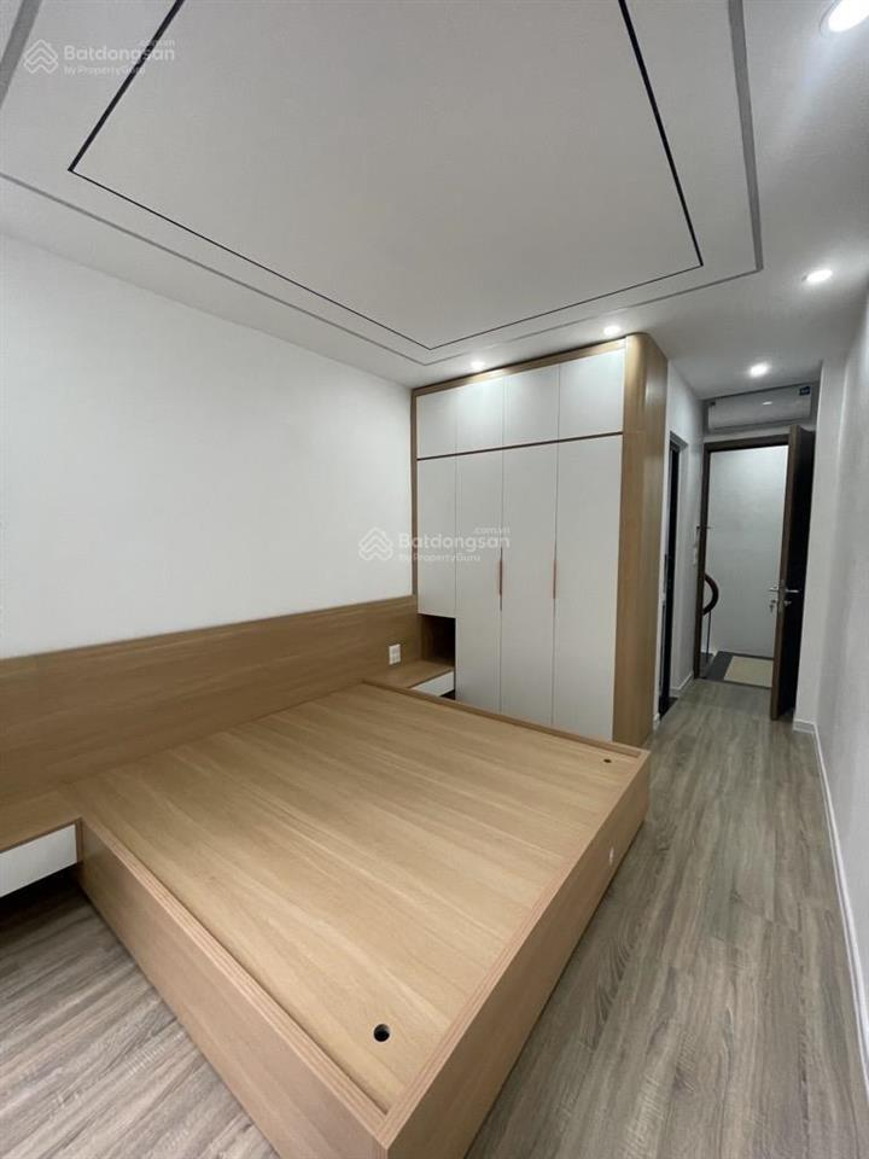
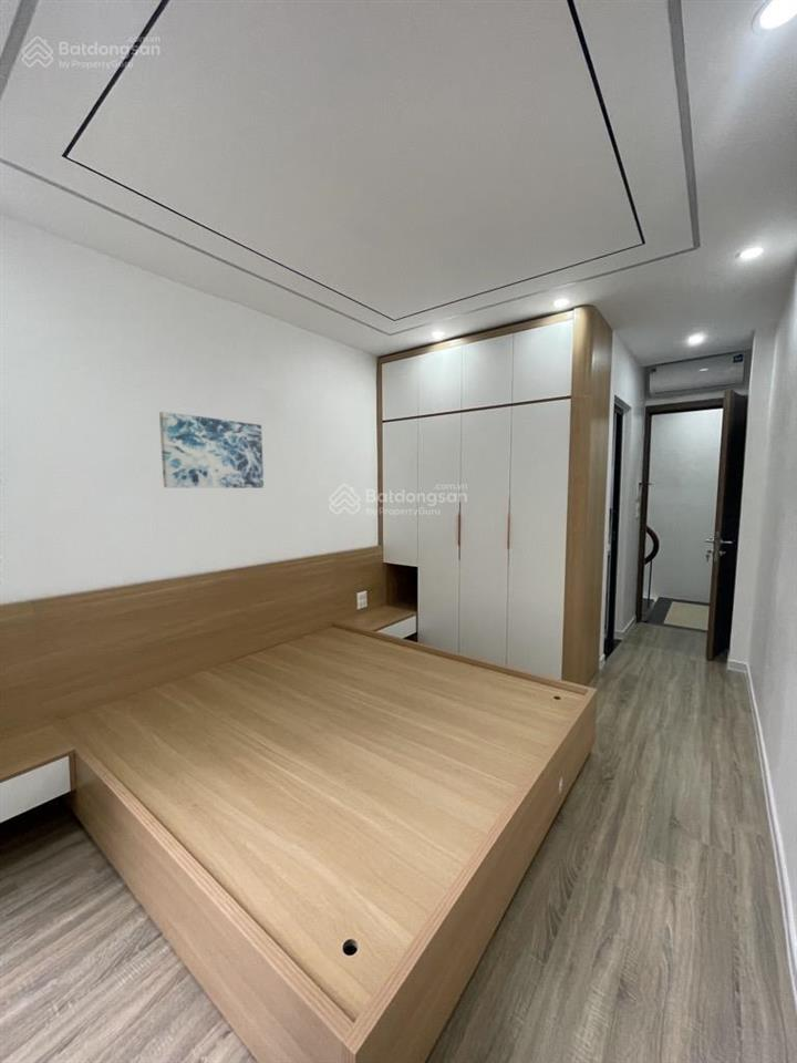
+ wall art [158,411,265,489]
